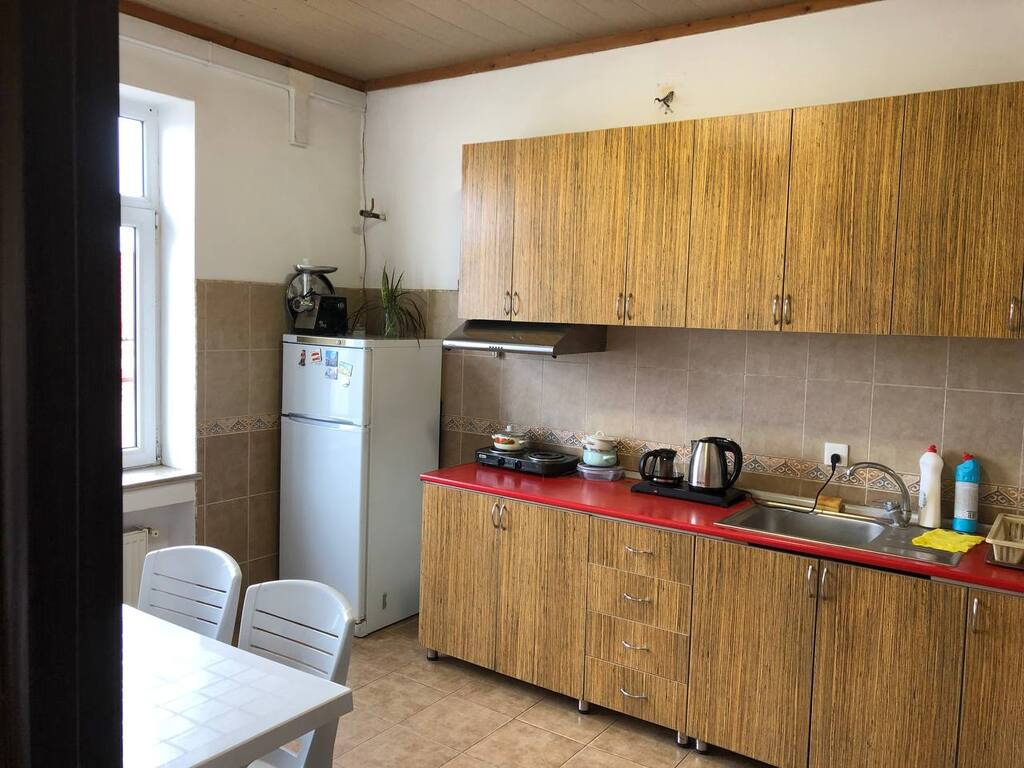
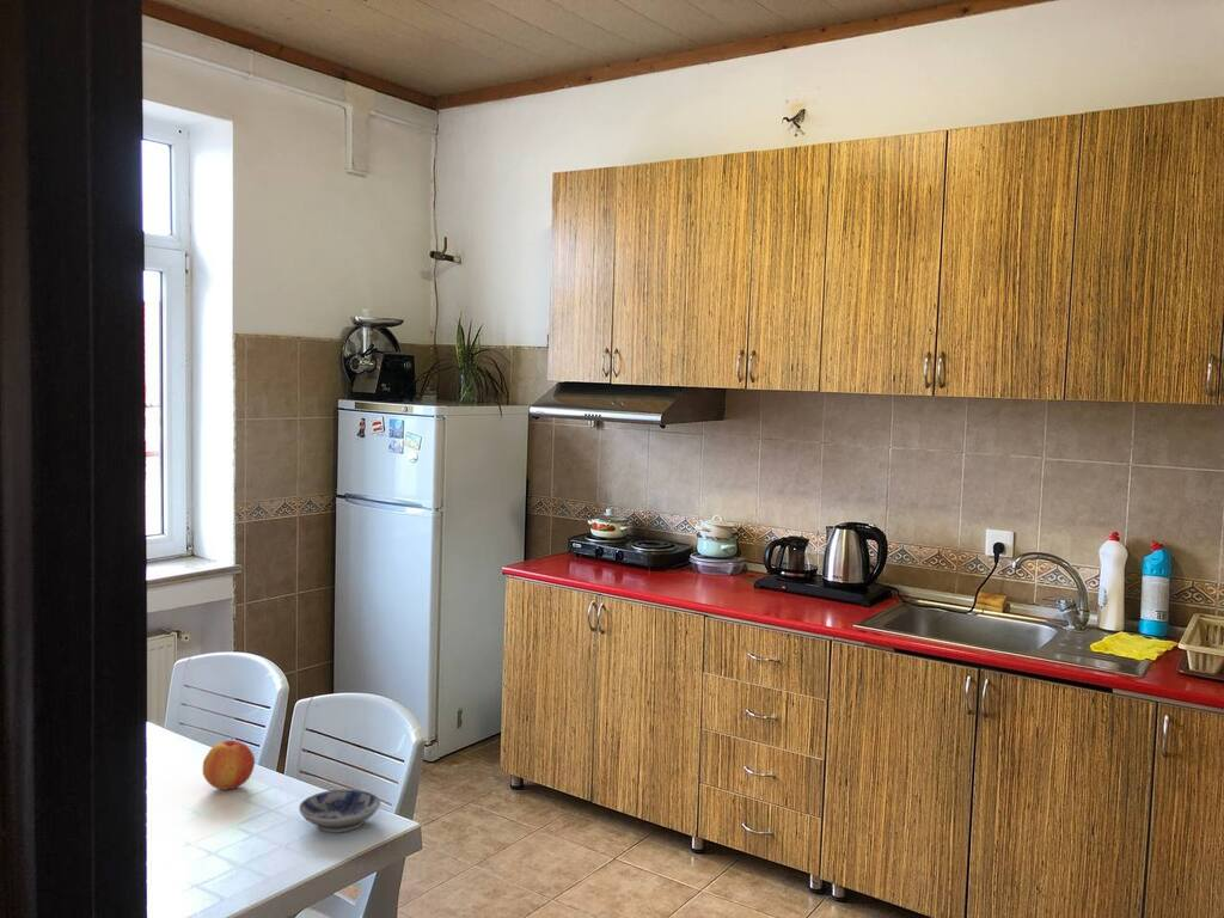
+ apple [202,739,256,790]
+ bowl [298,789,381,834]
